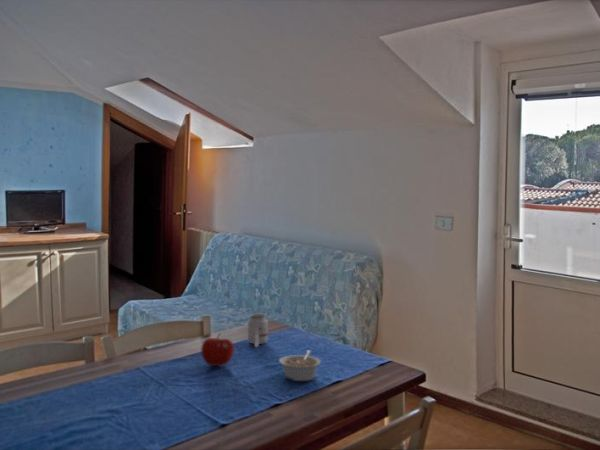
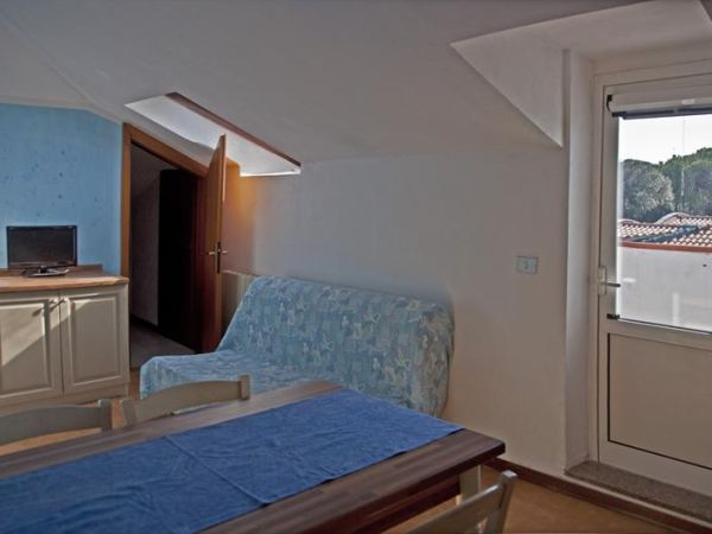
- legume [278,349,322,382]
- candle [247,313,269,348]
- fruit [200,333,235,367]
